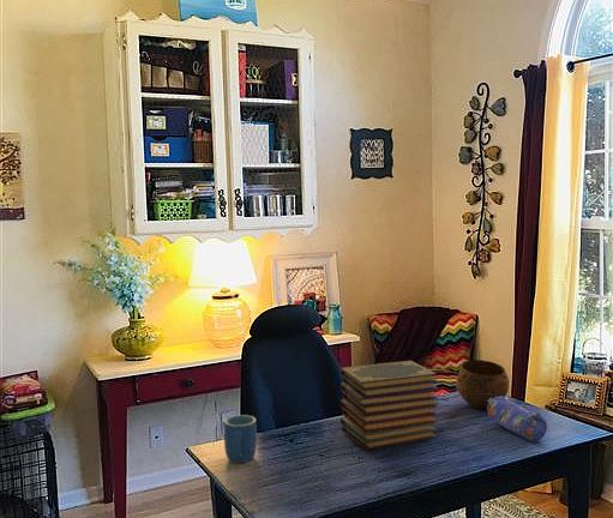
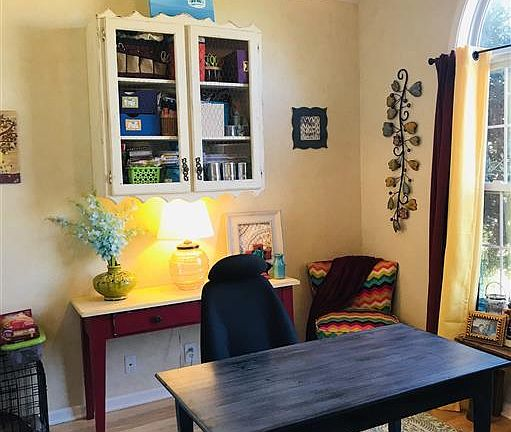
- book stack [338,360,439,451]
- bowl [455,359,510,410]
- pencil case [486,394,548,442]
- mug [223,414,258,464]
